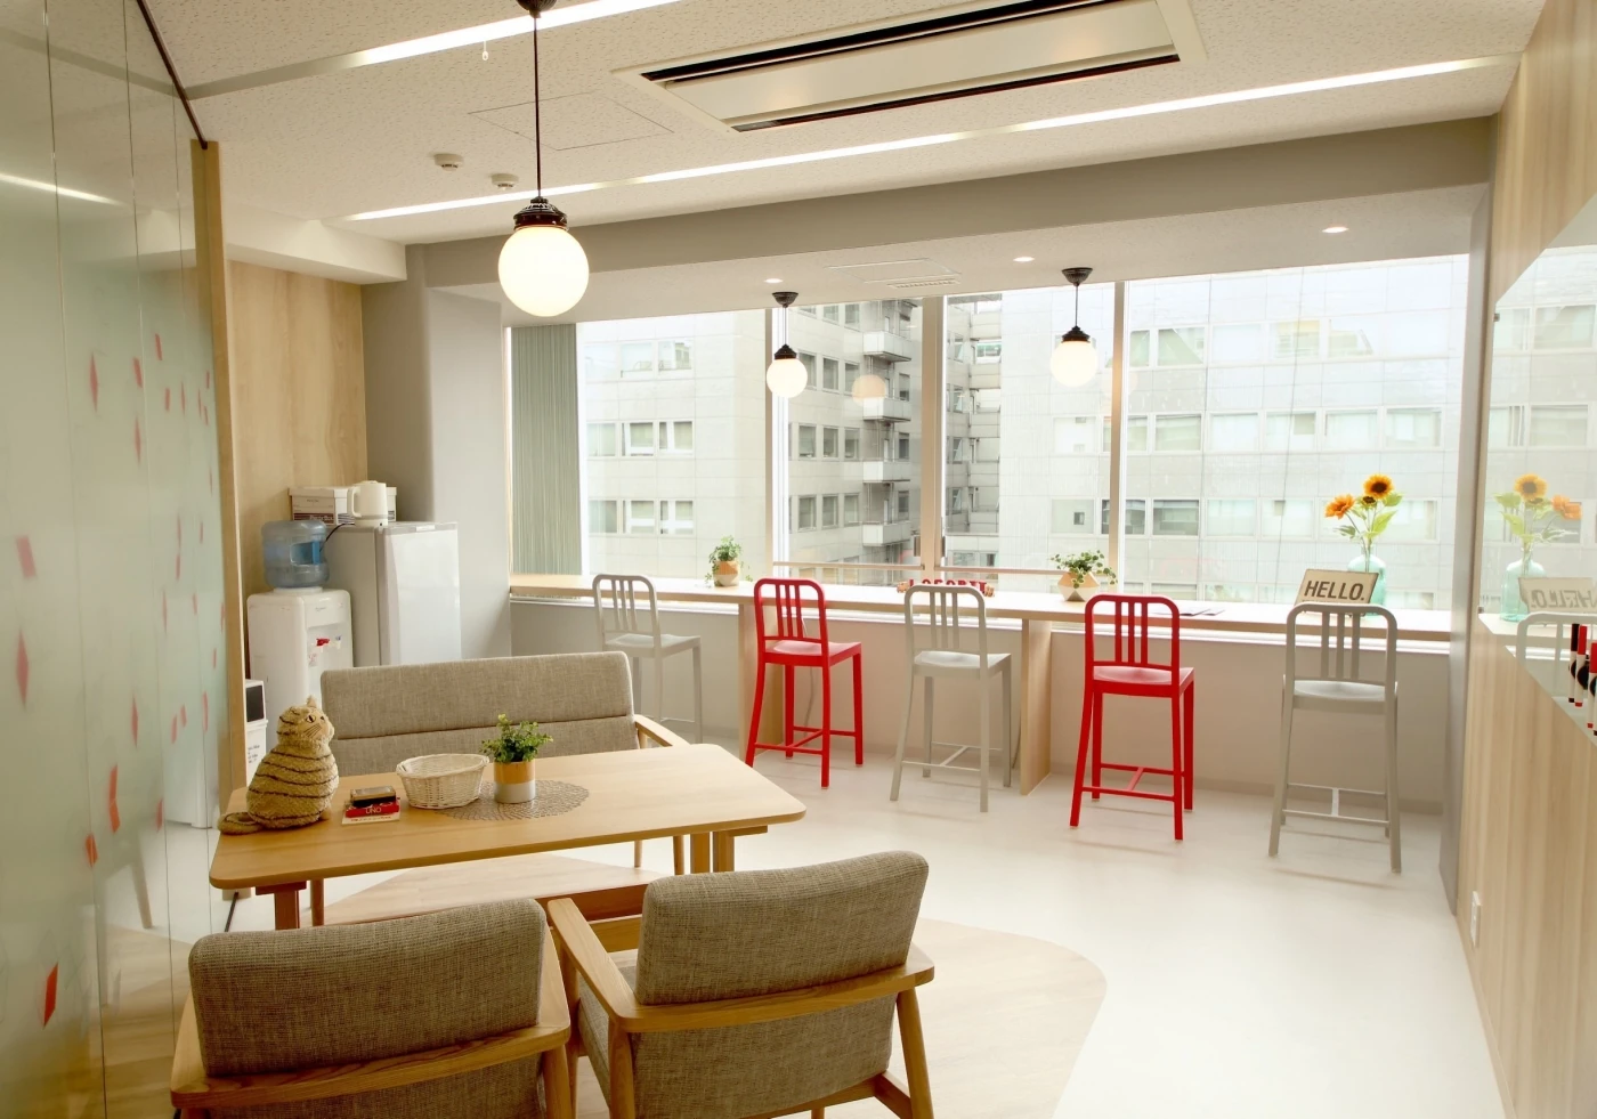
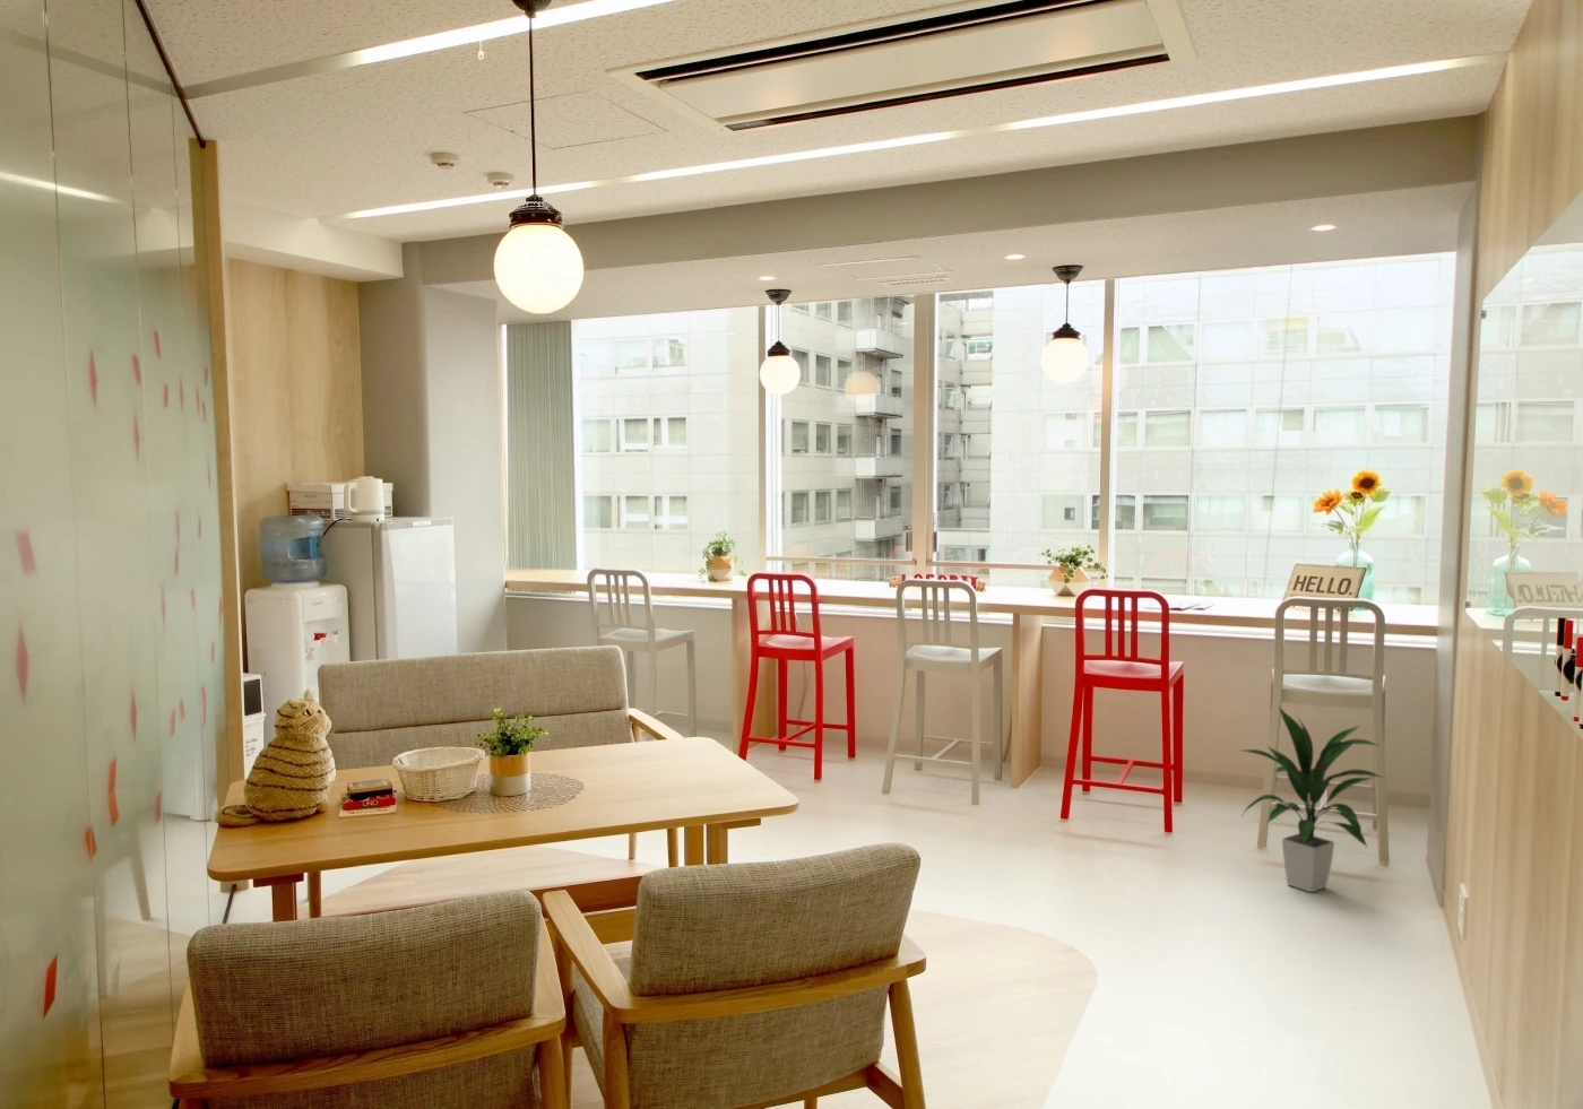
+ indoor plant [1240,705,1386,892]
